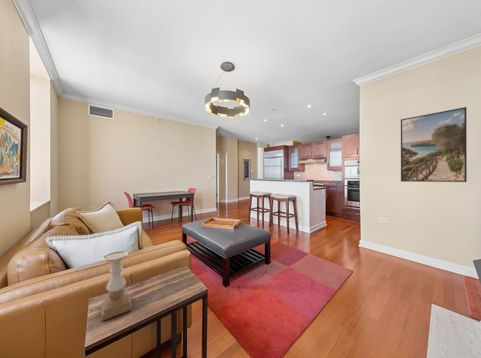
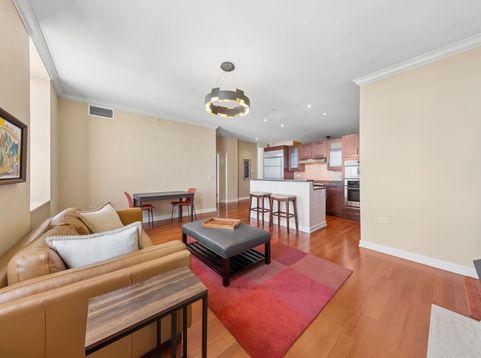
- candle holder [100,250,133,322]
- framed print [400,106,468,183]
